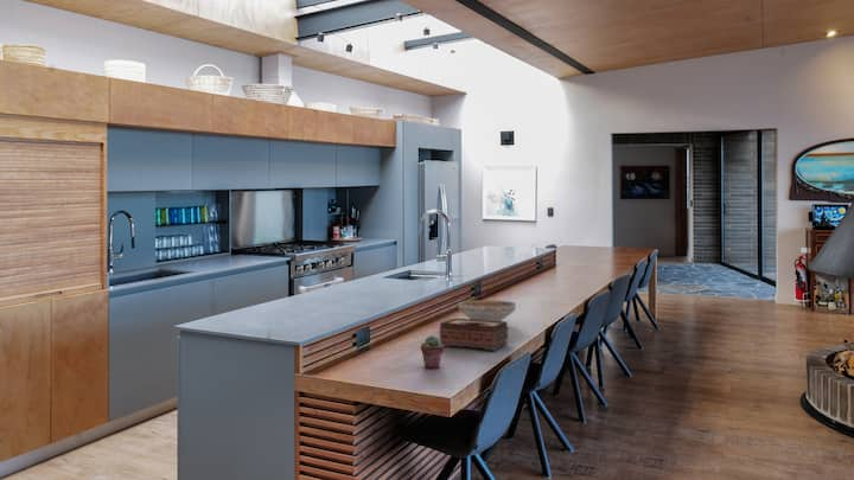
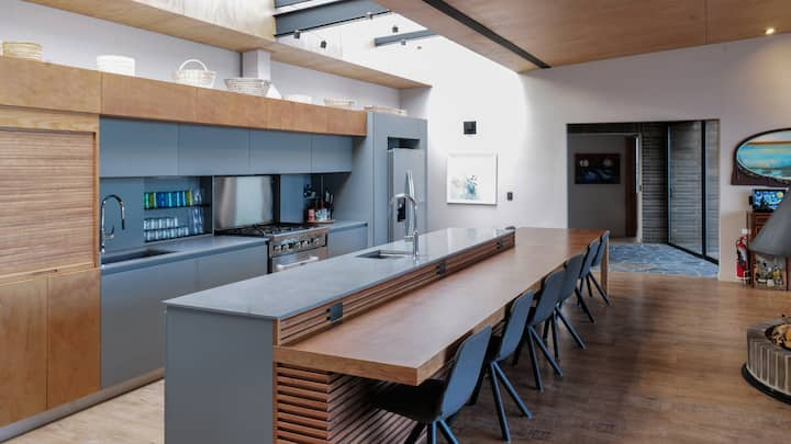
- decorative bowl [458,300,517,321]
- tissue box [439,318,509,352]
- potted succulent [420,334,446,370]
